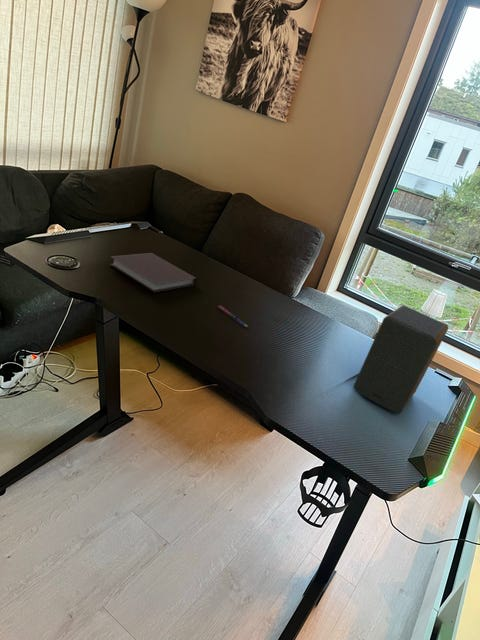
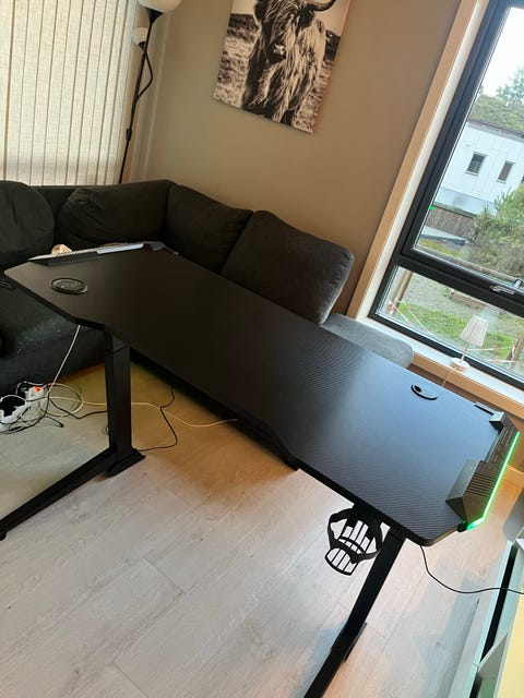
- notebook [109,252,198,293]
- speaker [352,304,449,414]
- pen [217,305,249,328]
